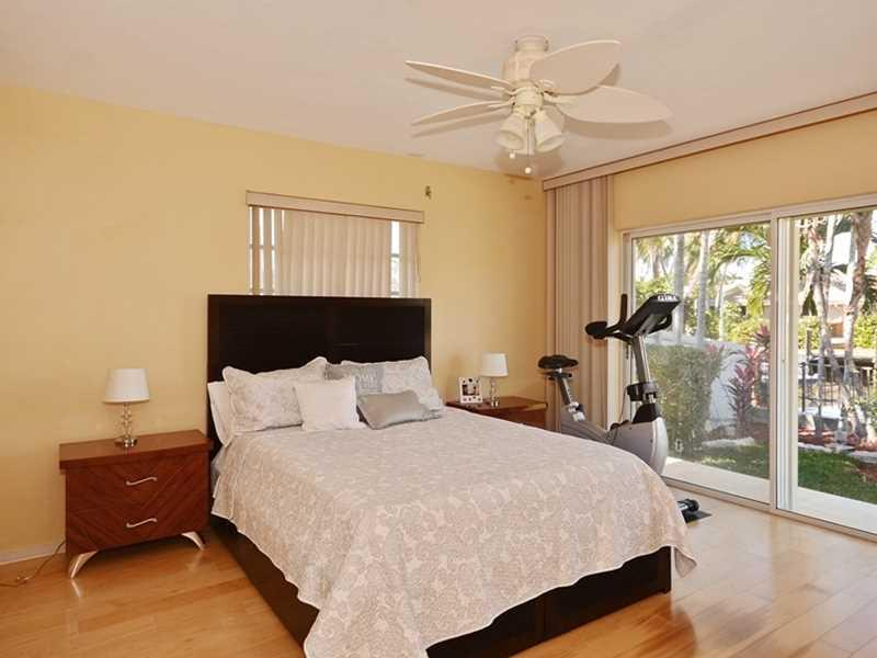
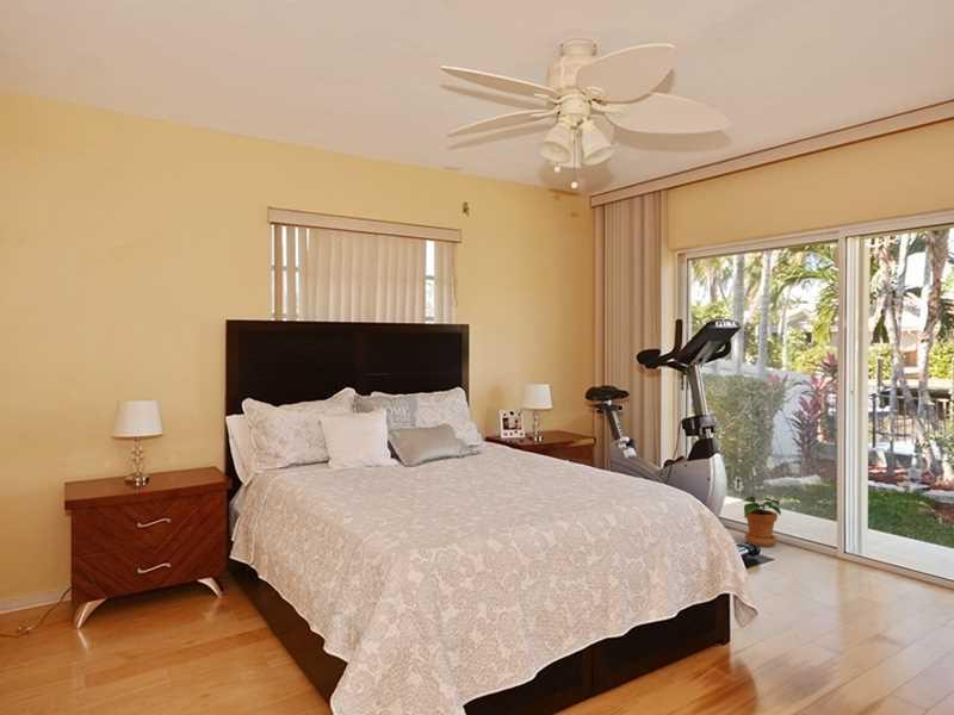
+ potted plant [741,496,782,548]
